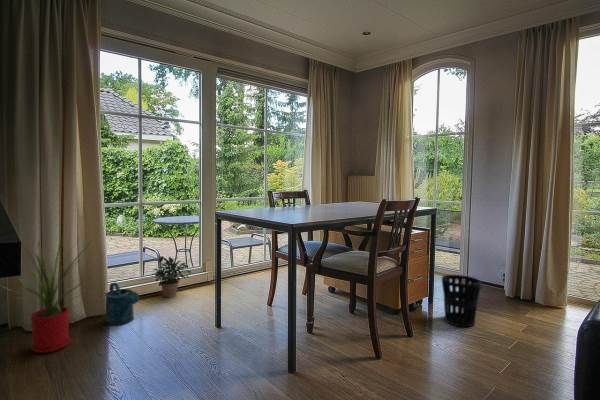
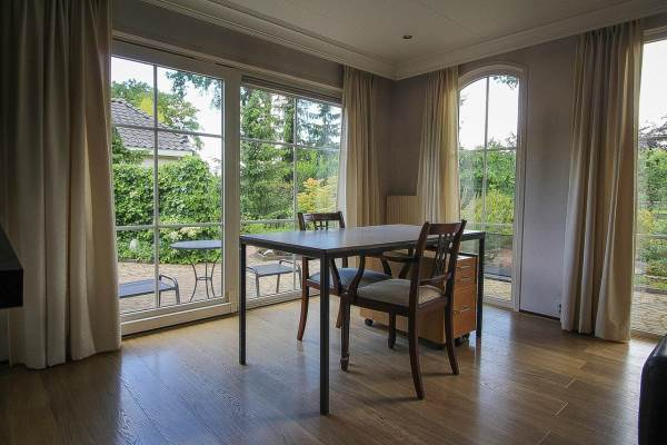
- potted plant [150,255,192,298]
- watering can [104,281,140,326]
- wastebasket [441,274,482,328]
- house plant [0,229,101,354]
